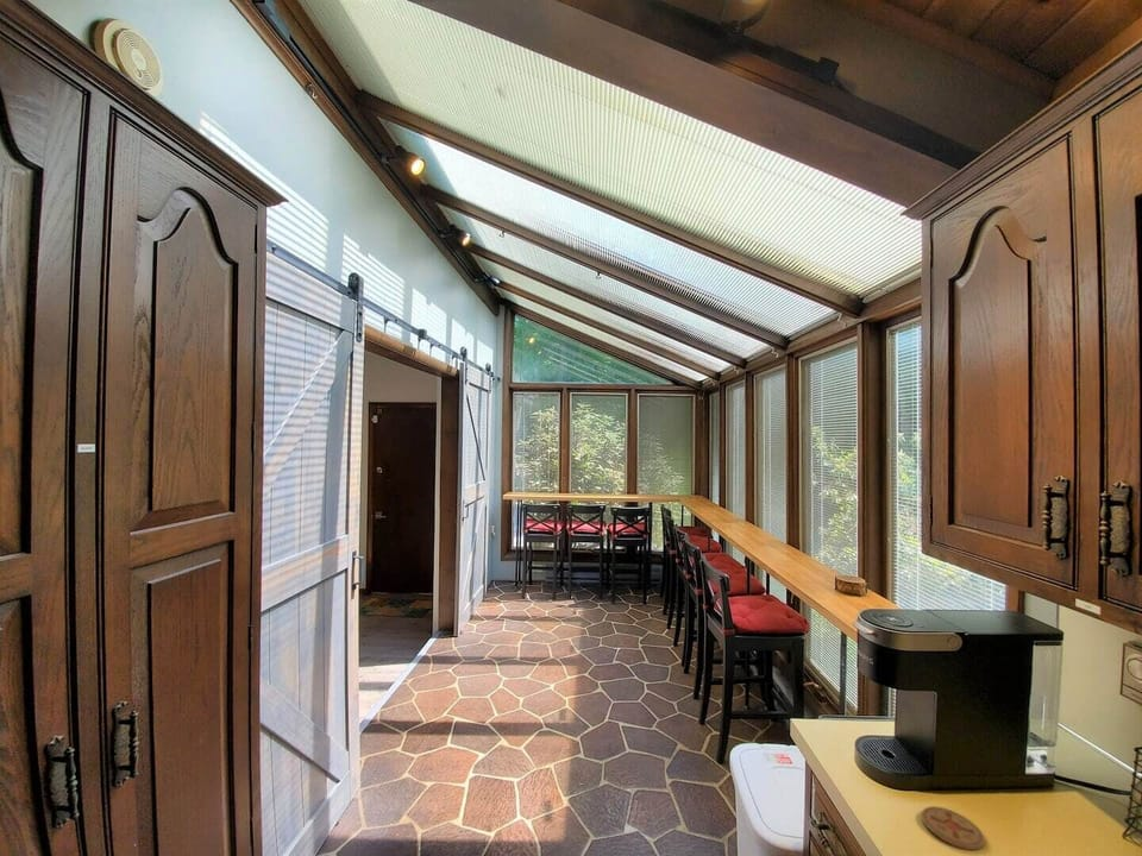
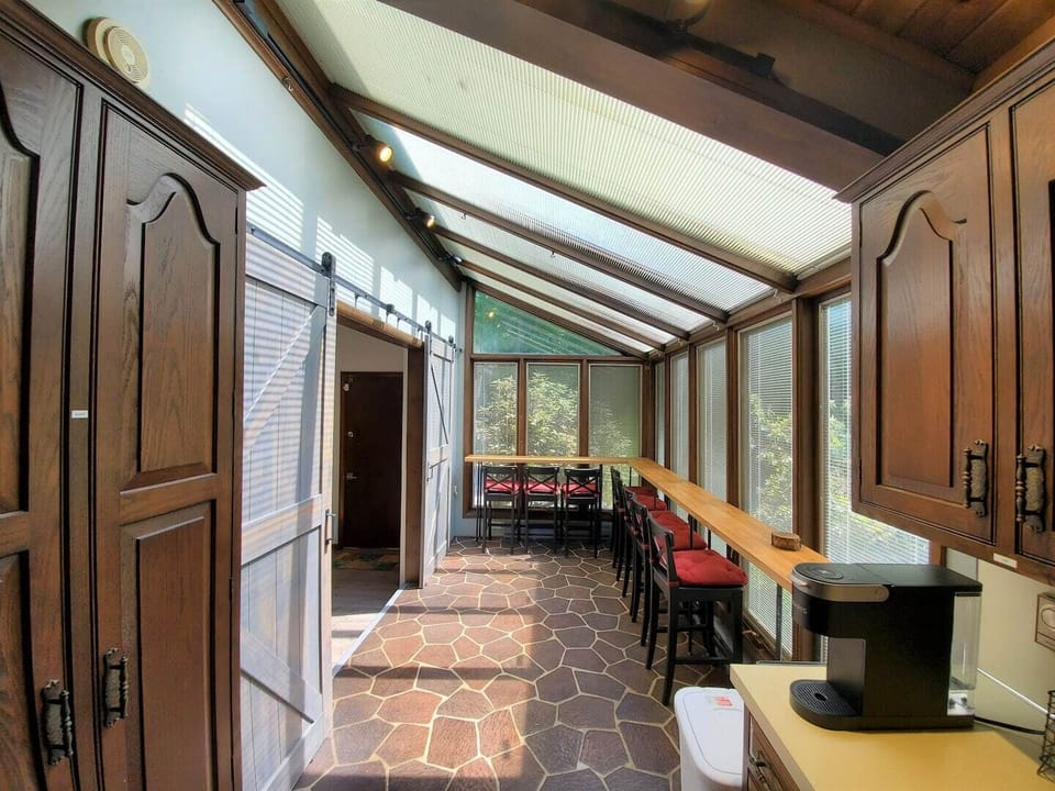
- coaster [921,805,986,851]
